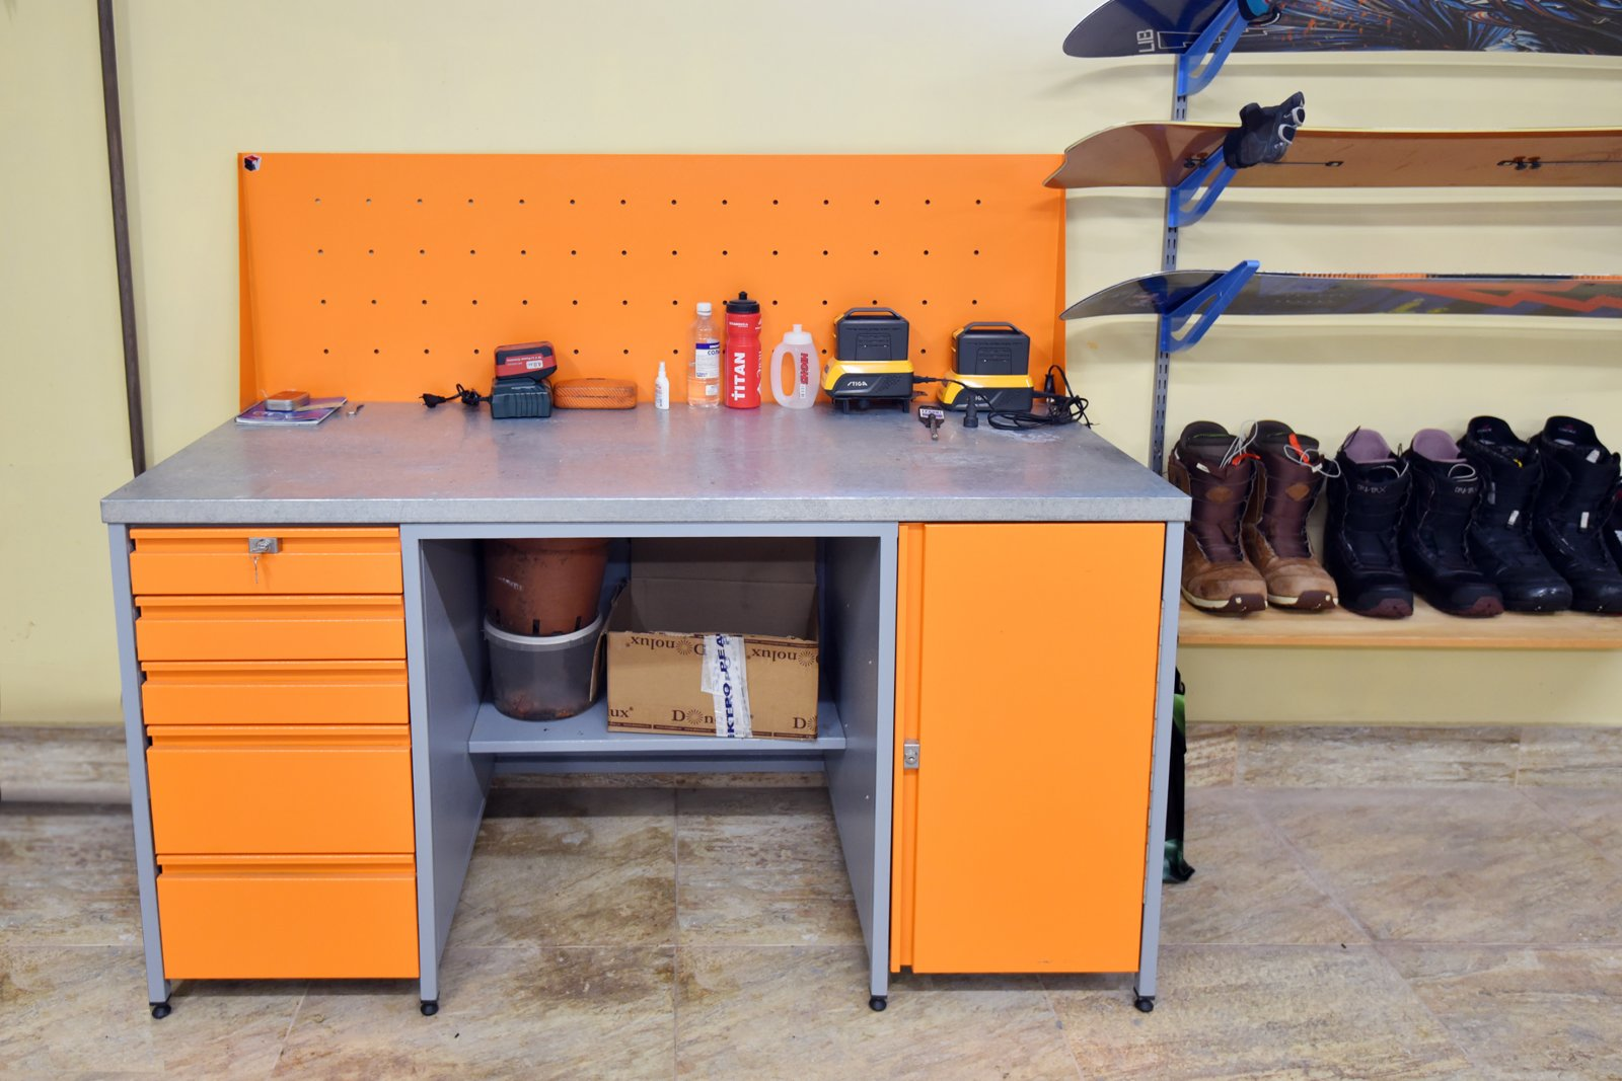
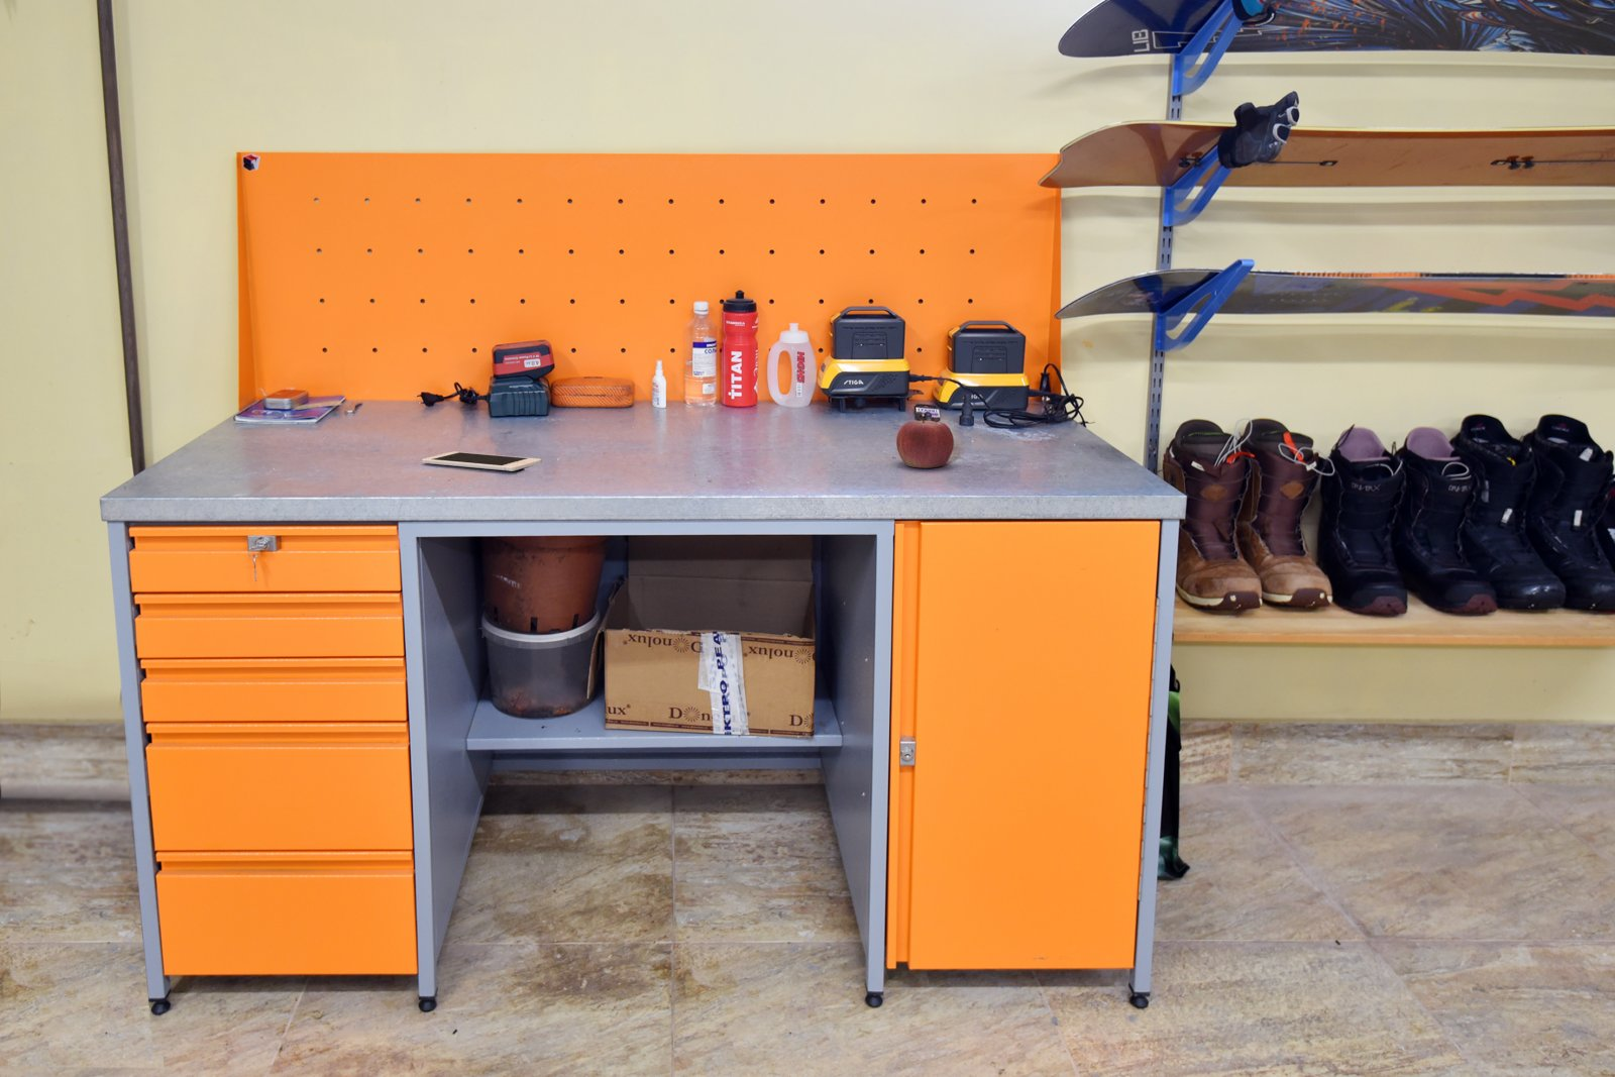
+ fruit [895,411,955,469]
+ cell phone [421,451,542,472]
